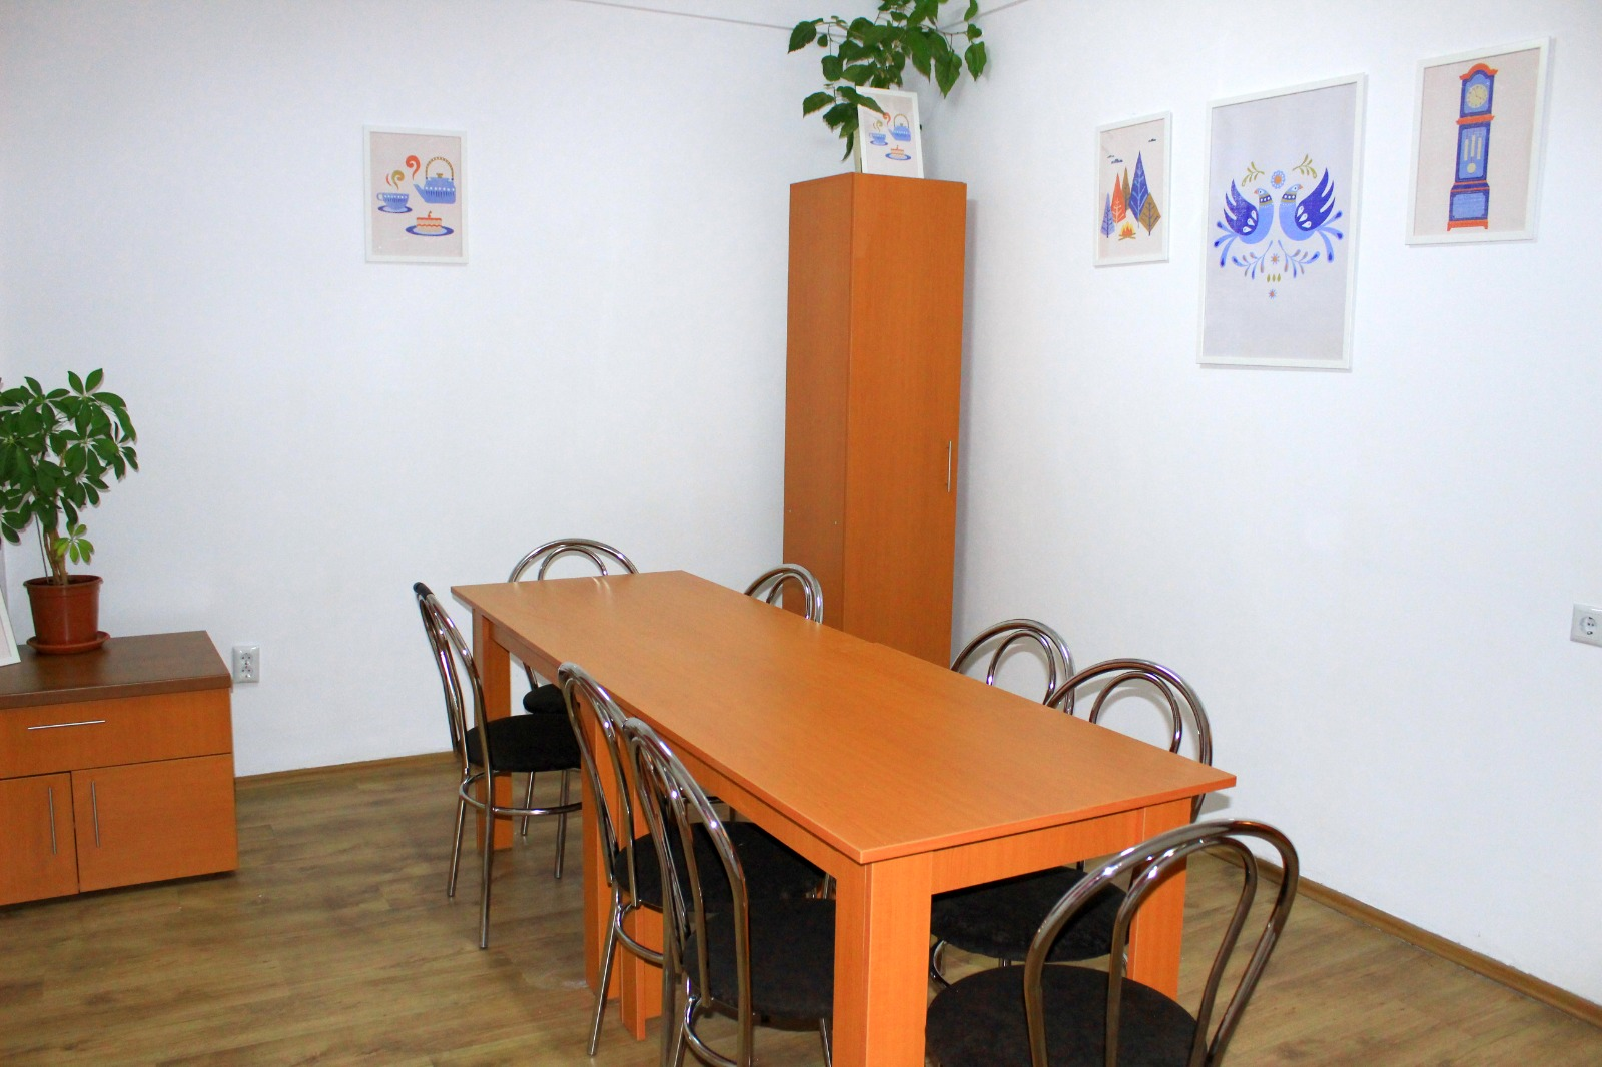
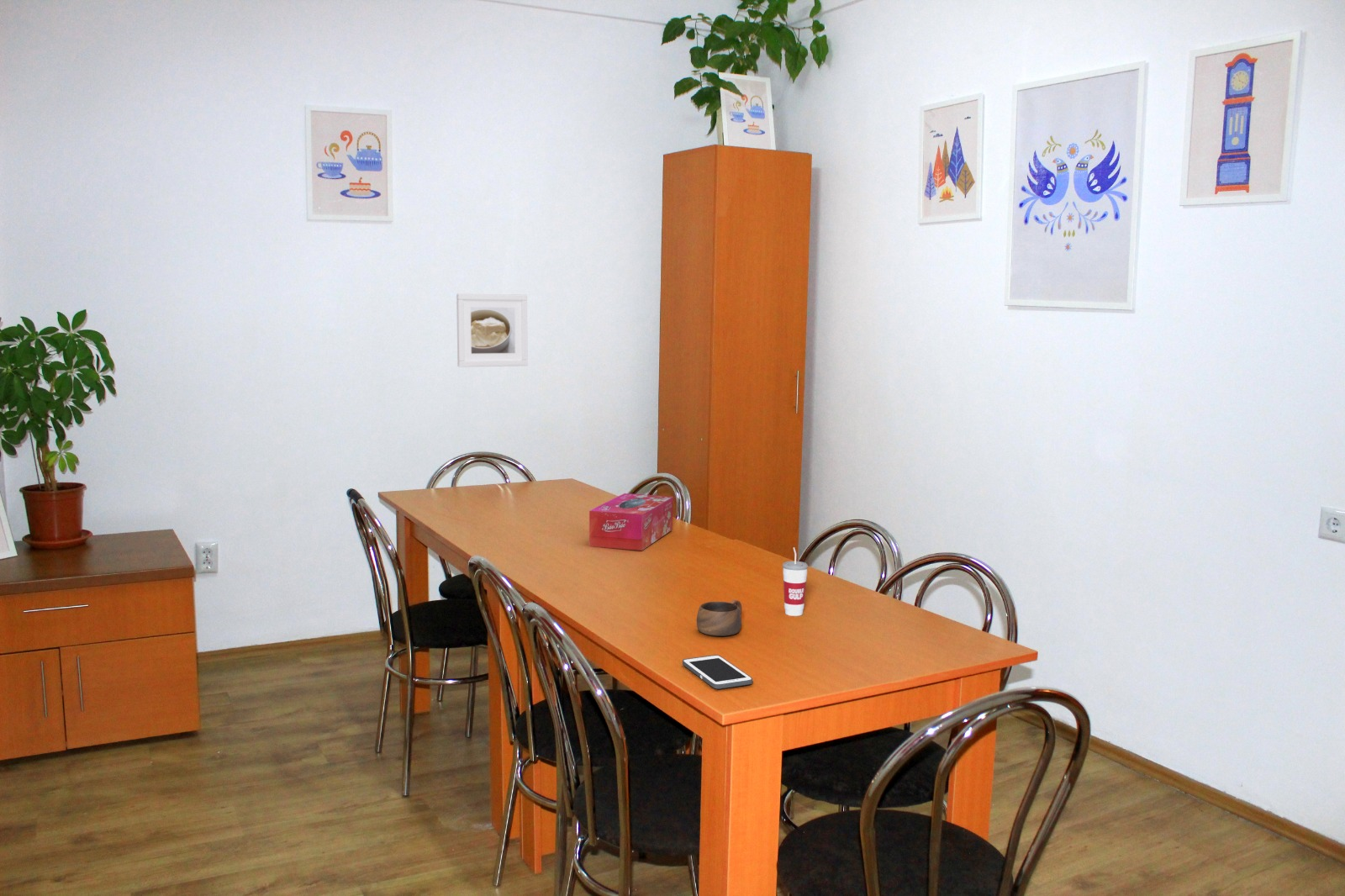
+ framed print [456,293,529,368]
+ cup [696,599,742,637]
+ cell phone [682,654,753,690]
+ tissue box [588,493,674,551]
+ cup [782,547,809,617]
